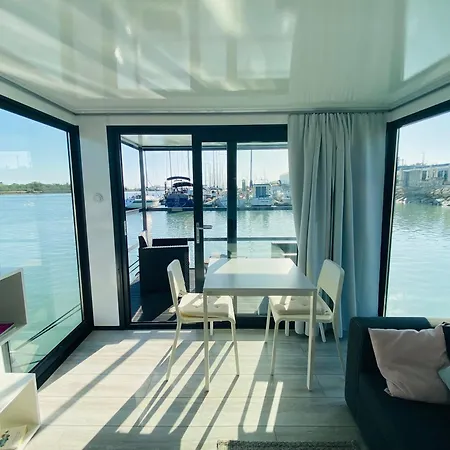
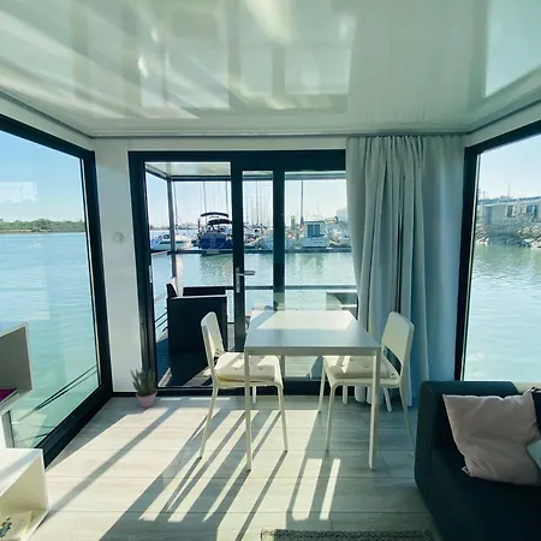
+ potted plant [130,365,159,409]
